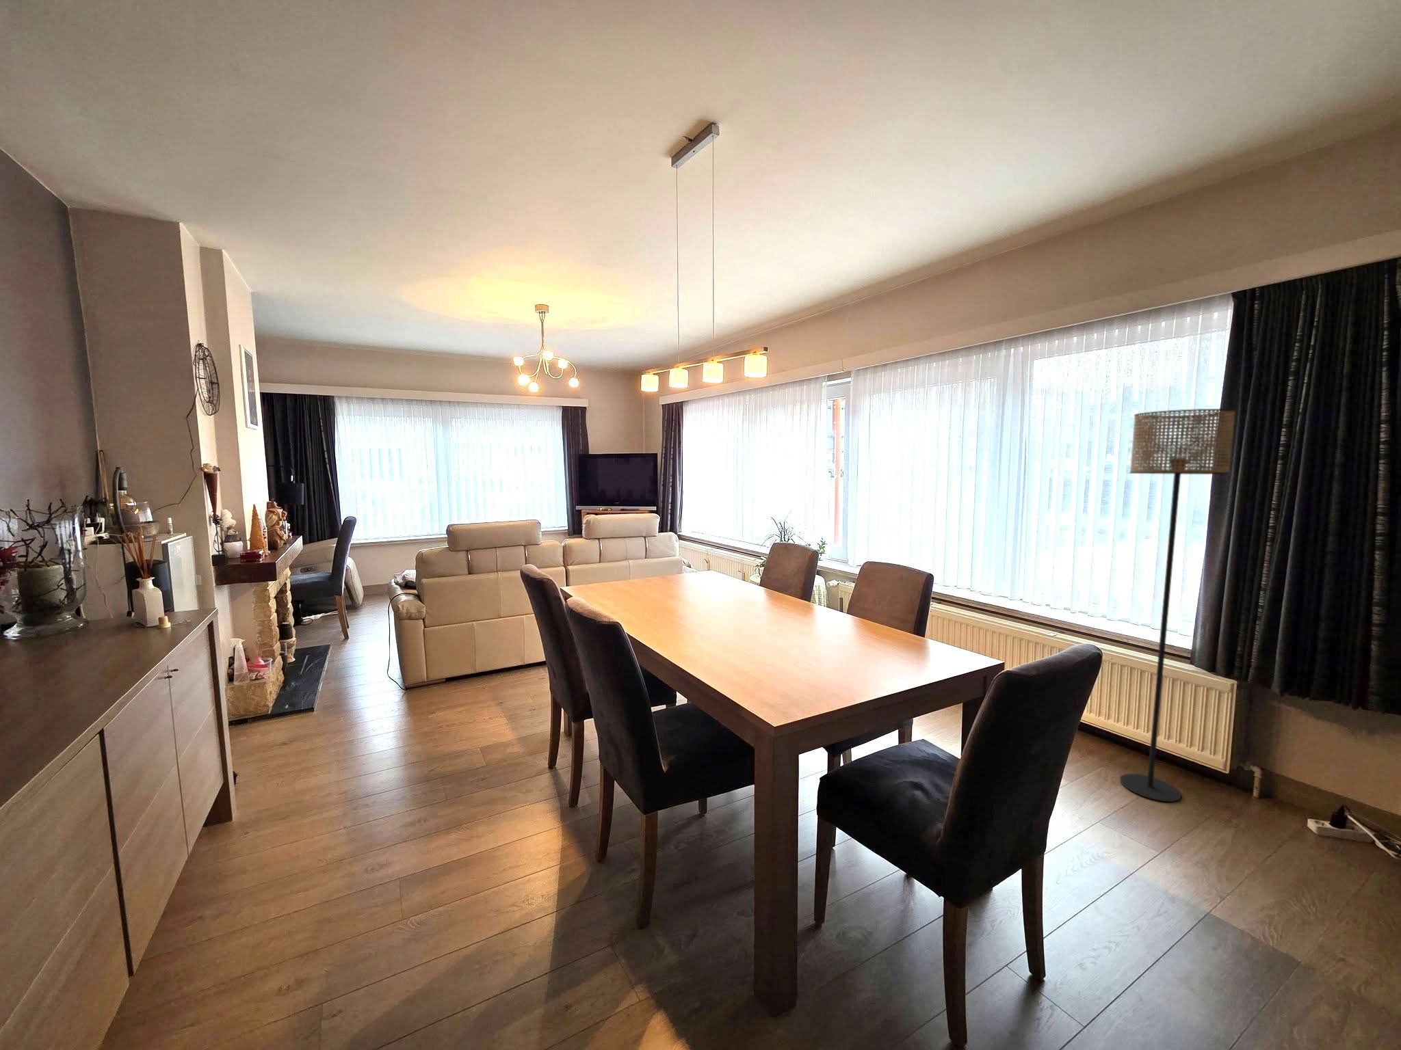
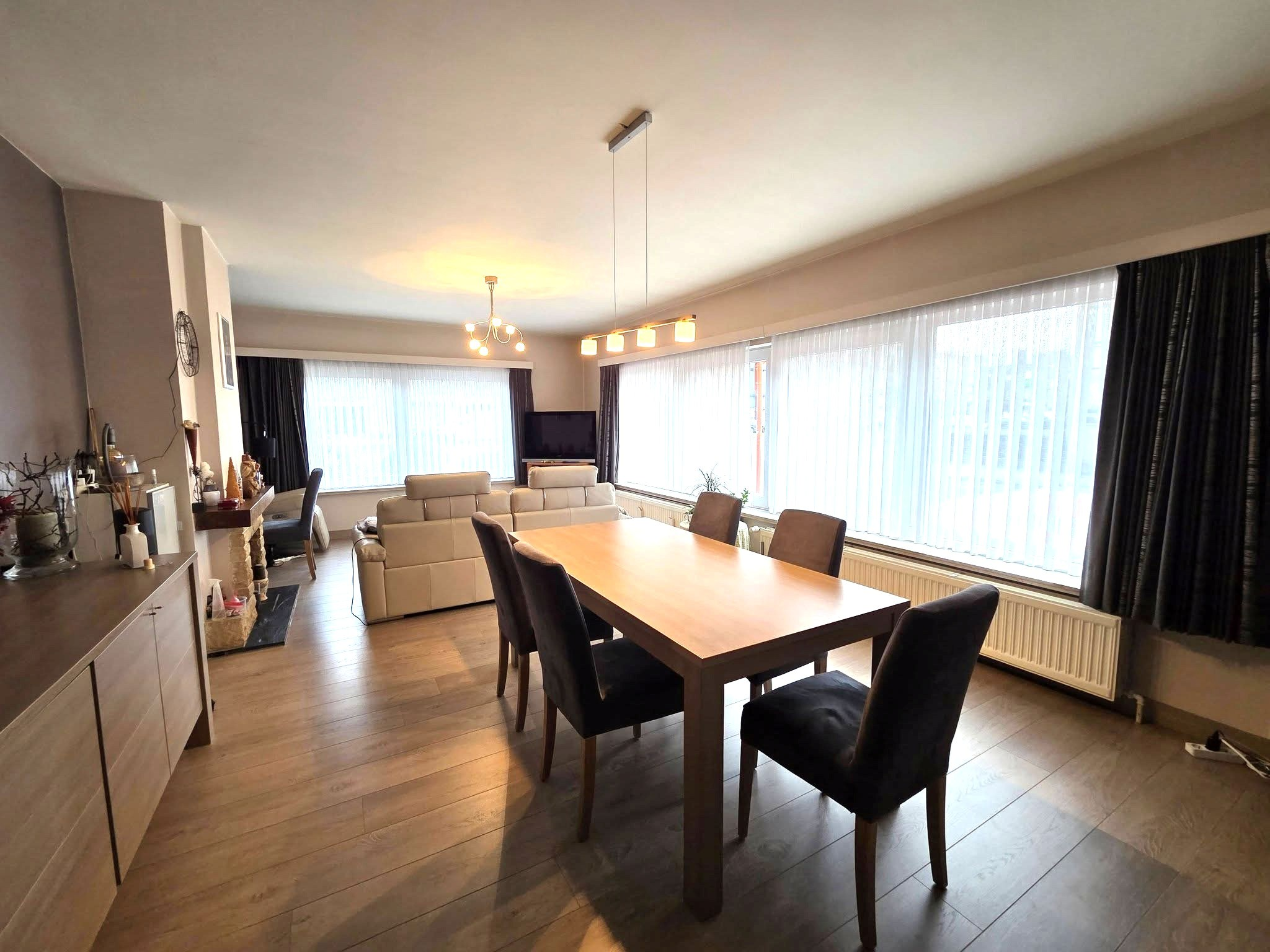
- floor lamp [1120,408,1237,803]
